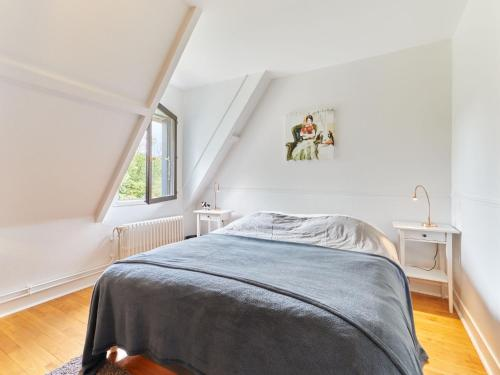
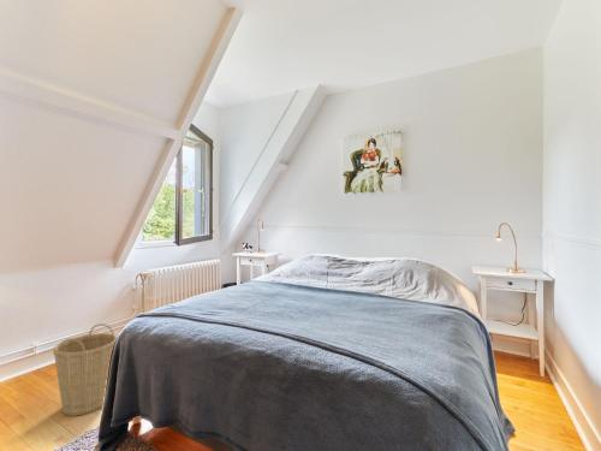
+ basket [53,322,118,417]
